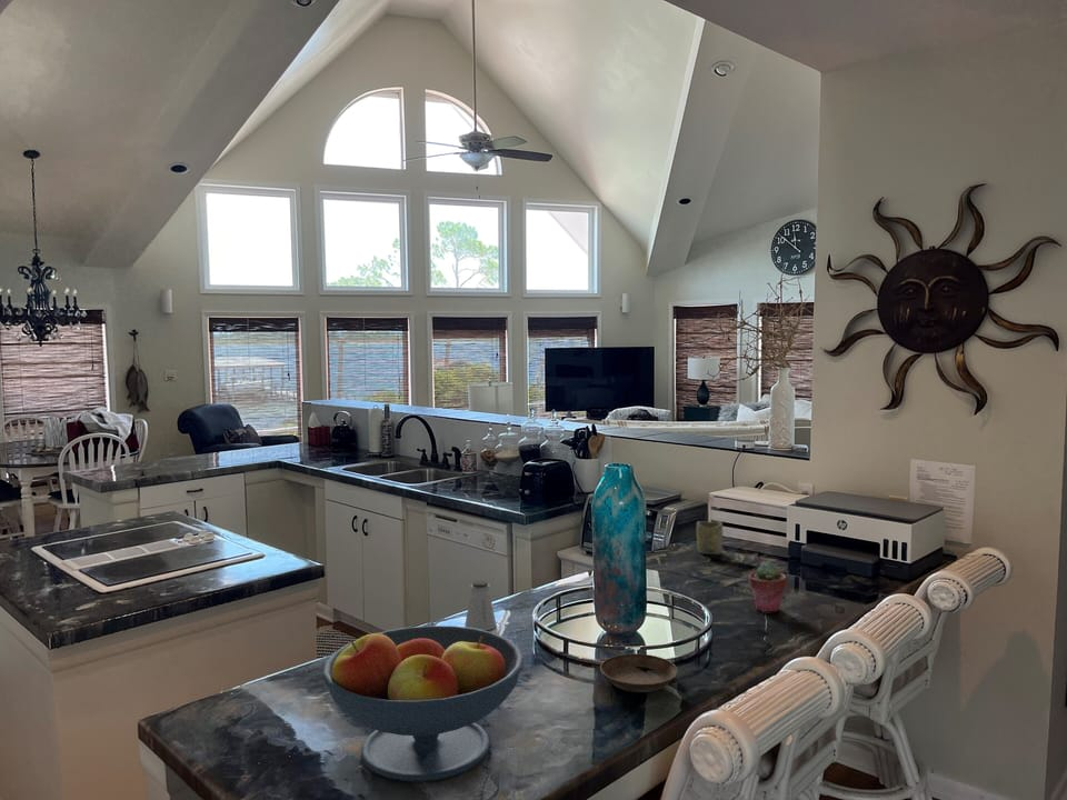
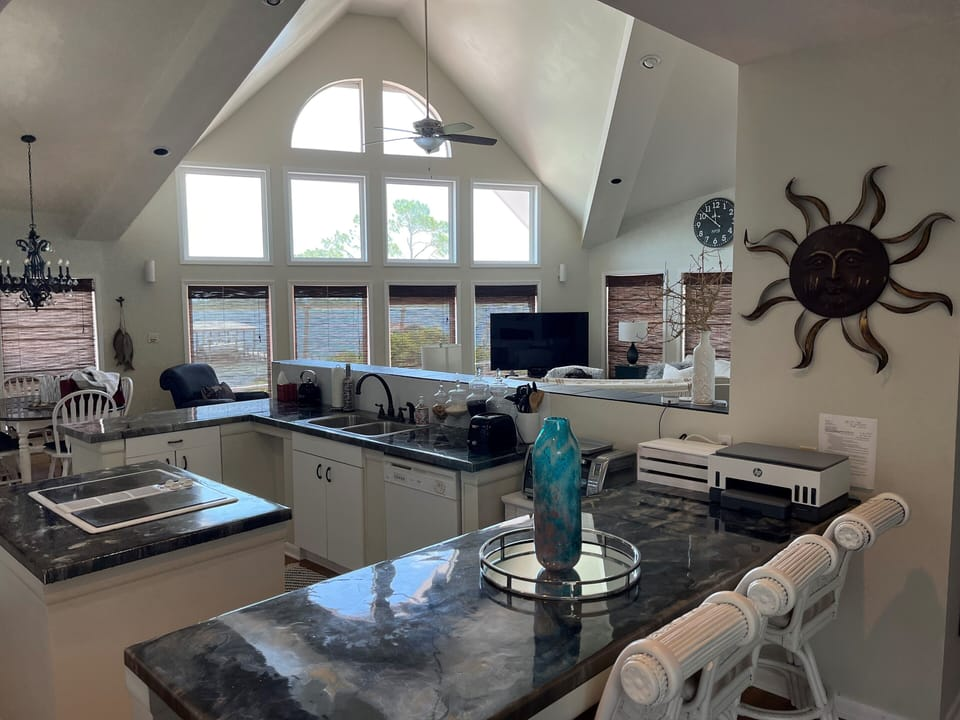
- cup [696,520,724,556]
- saucer [599,652,679,693]
- saltshaker [463,579,498,631]
- potted succulent [747,561,788,613]
- fruit bowl [321,624,526,782]
